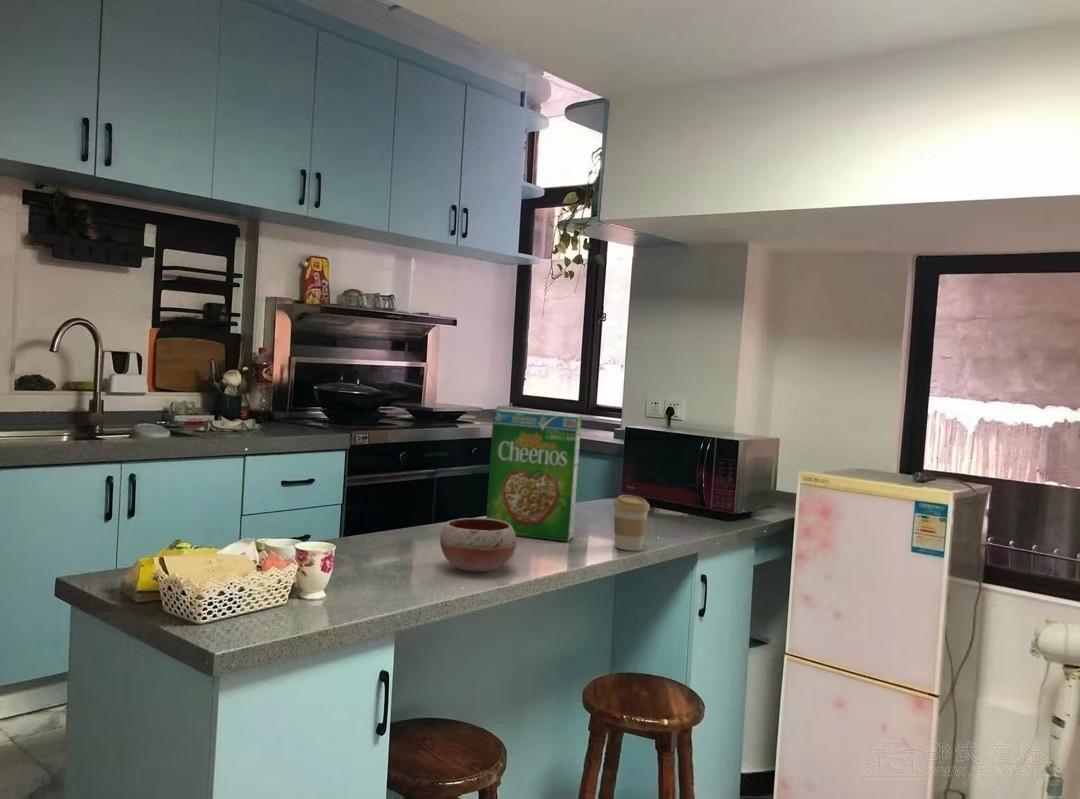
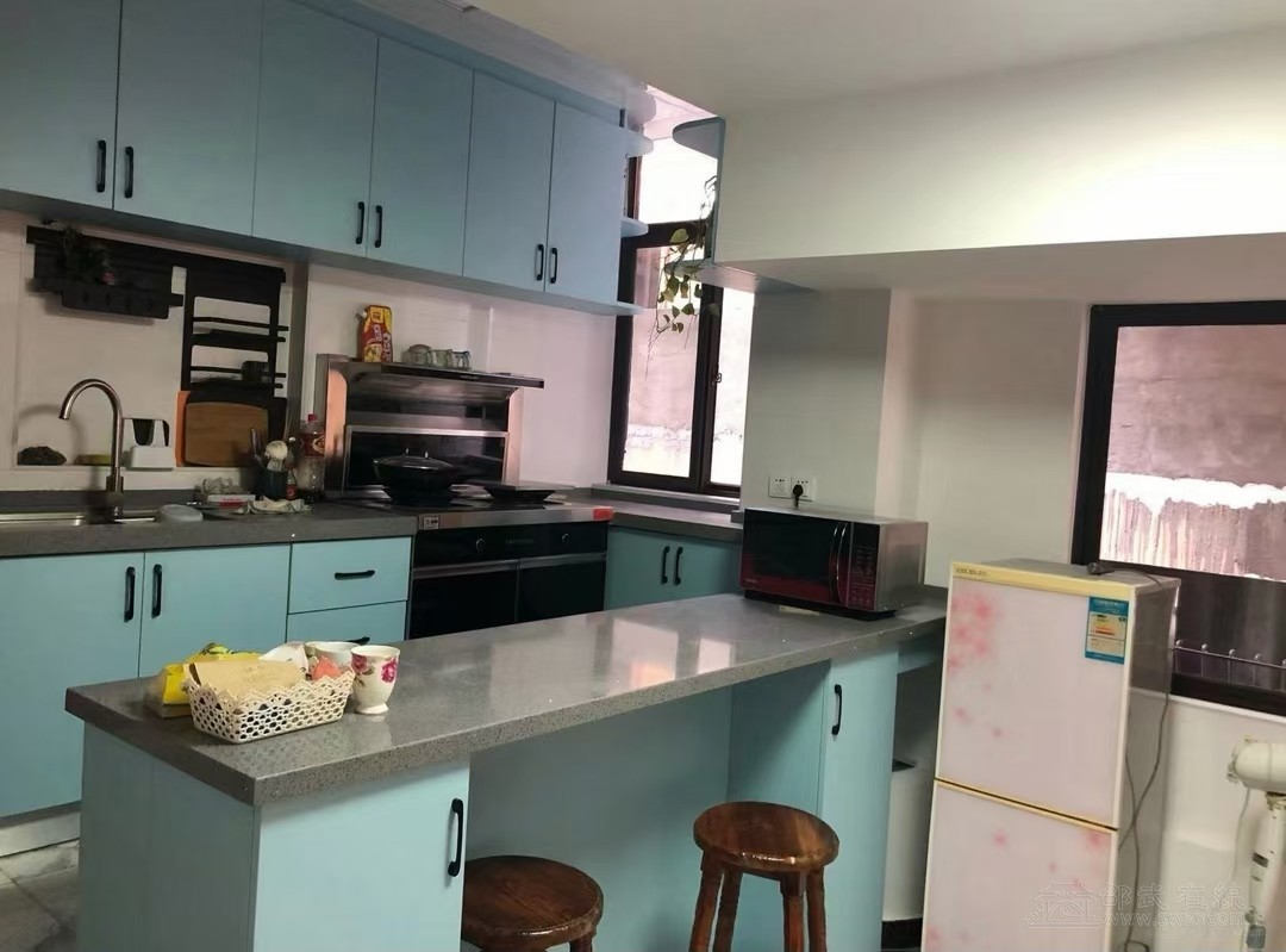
- cereal box [485,408,583,542]
- bowl [439,517,517,572]
- coffee cup [612,494,651,552]
